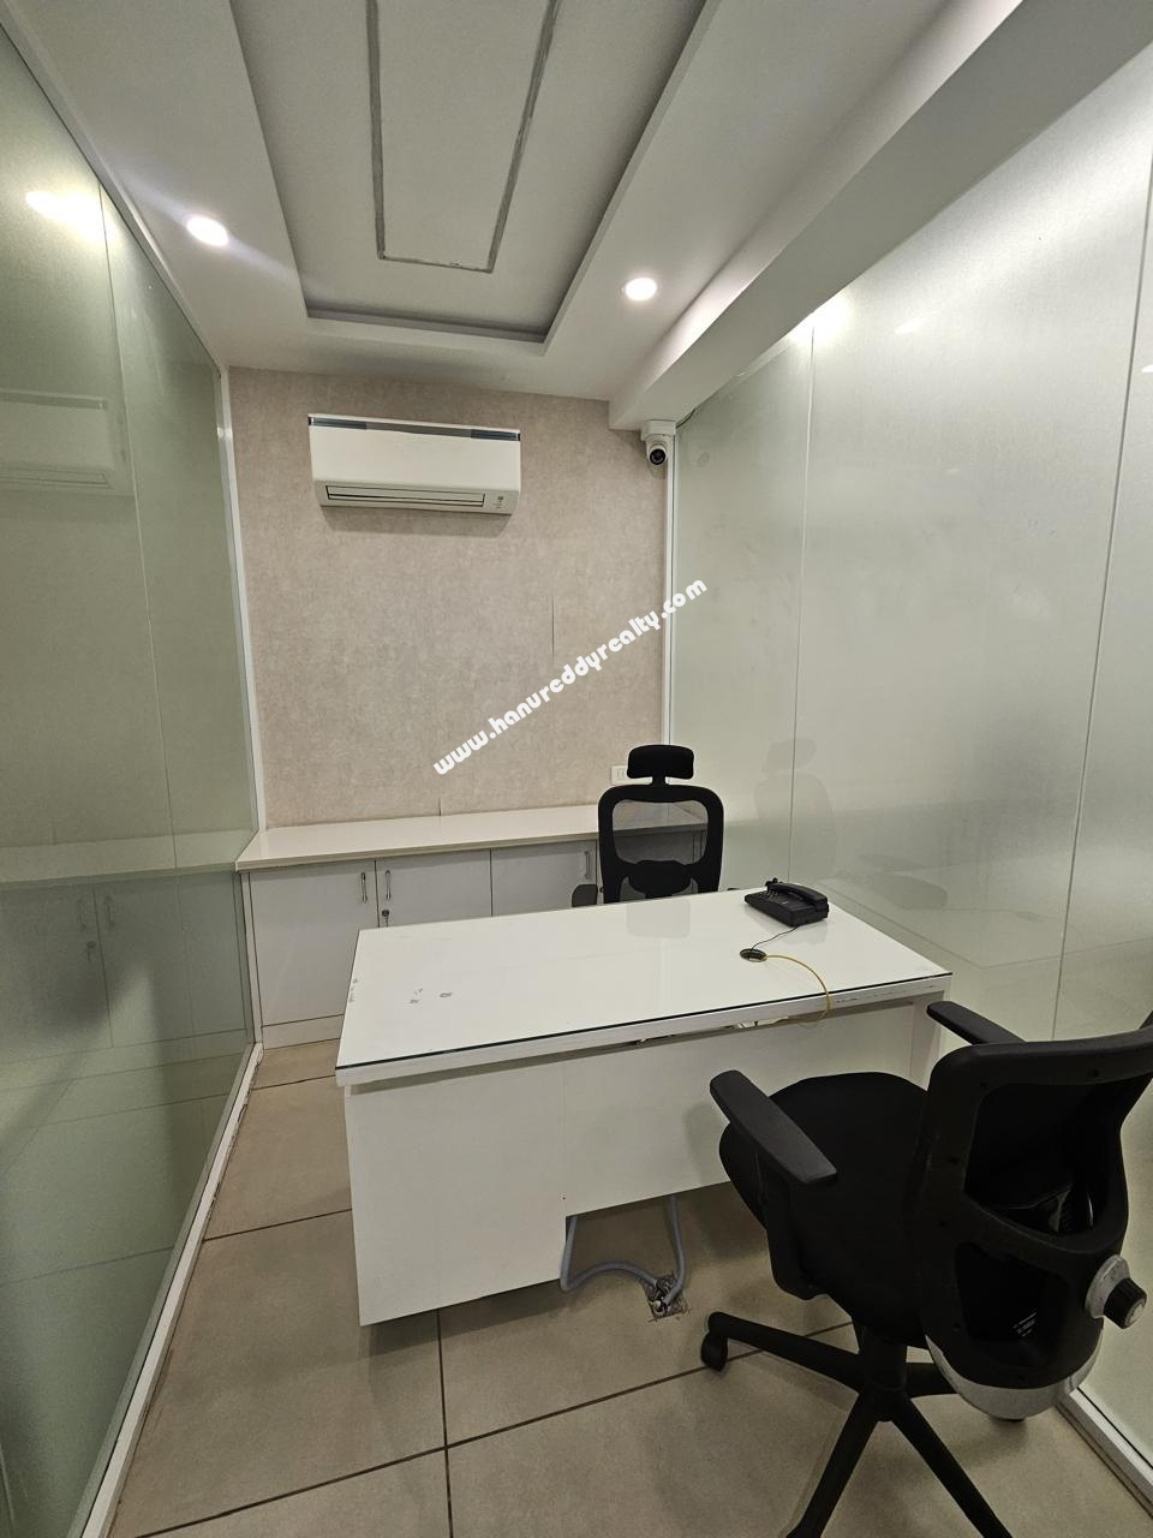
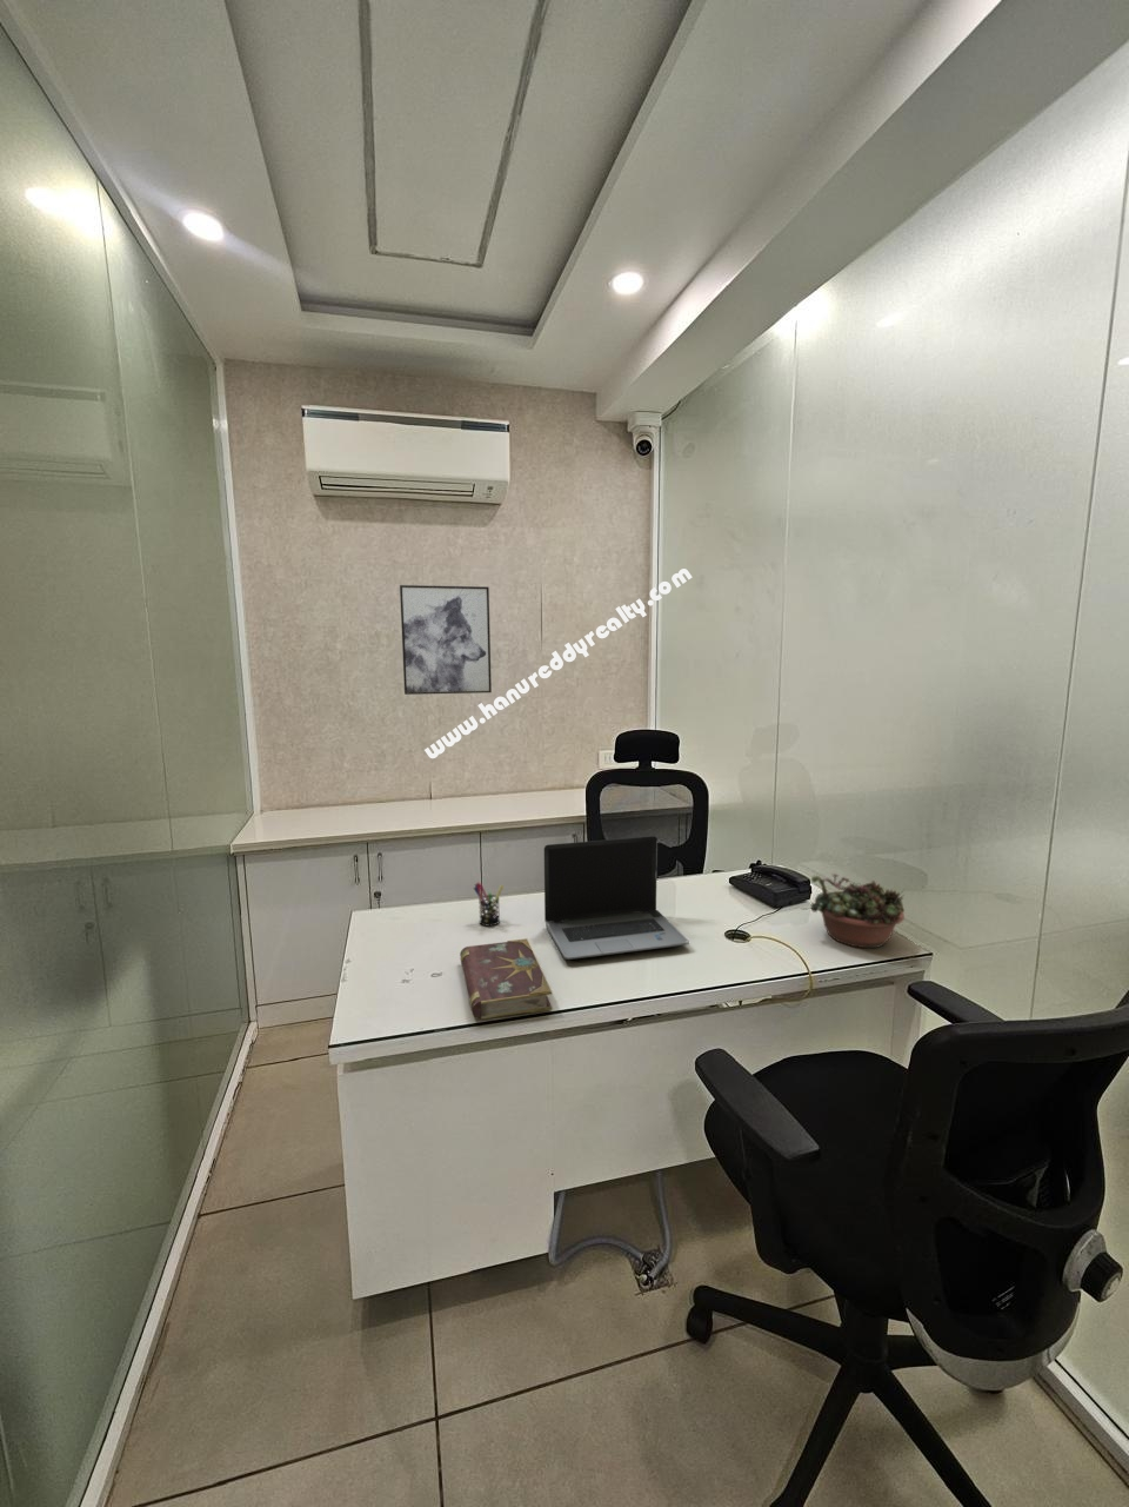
+ book [459,937,554,1020]
+ succulent planter [798,872,907,949]
+ laptop computer [543,834,690,961]
+ wall art [398,584,493,695]
+ pen holder [473,882,504,928]
